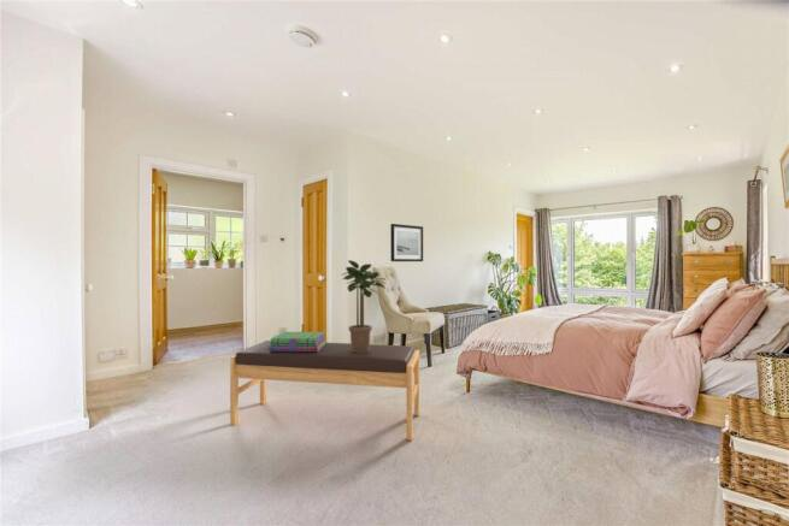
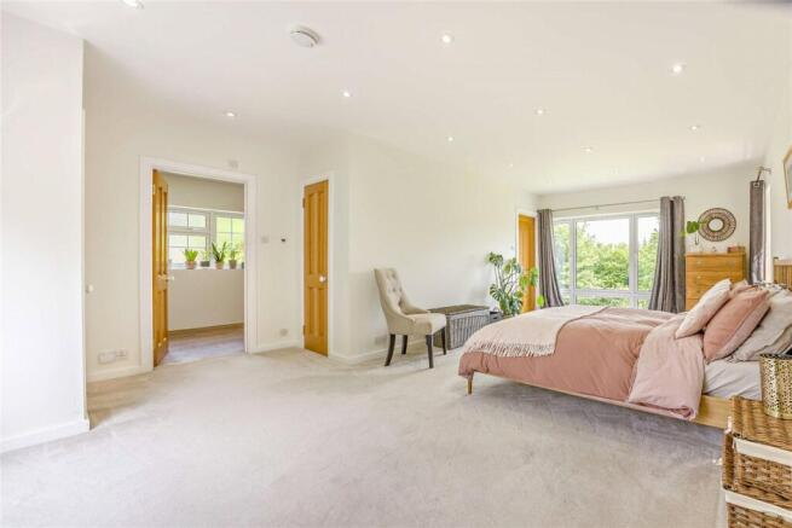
- wall art [389,223,424,262]
- stack of books [269,331,326,351]
- bench [229,339,420,442]
- potted plant [340,259,388,353]
